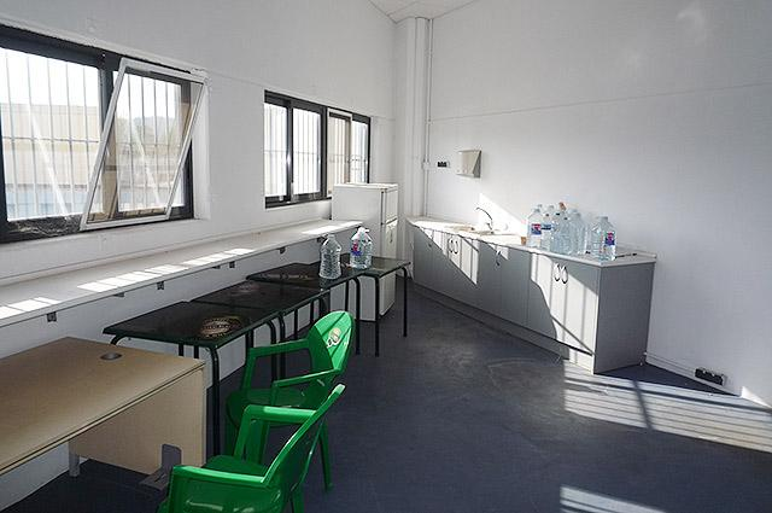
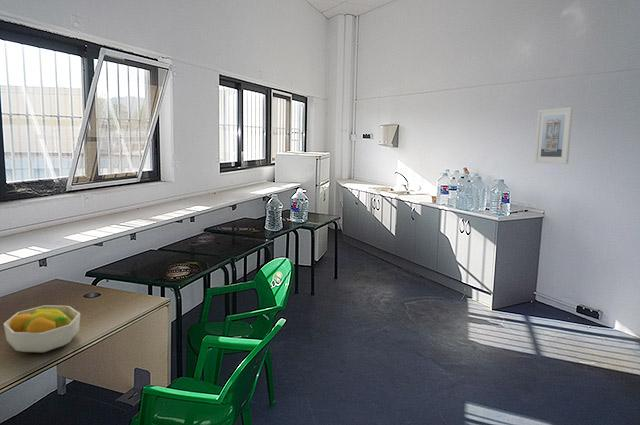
+ fruit bowl [3,304,81,353]
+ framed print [533,106,574,165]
